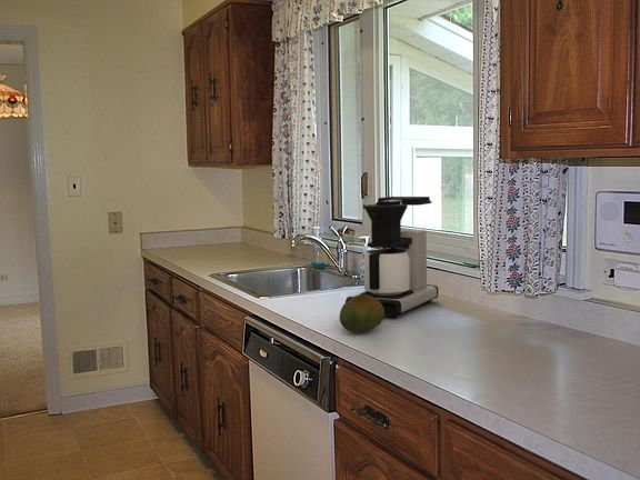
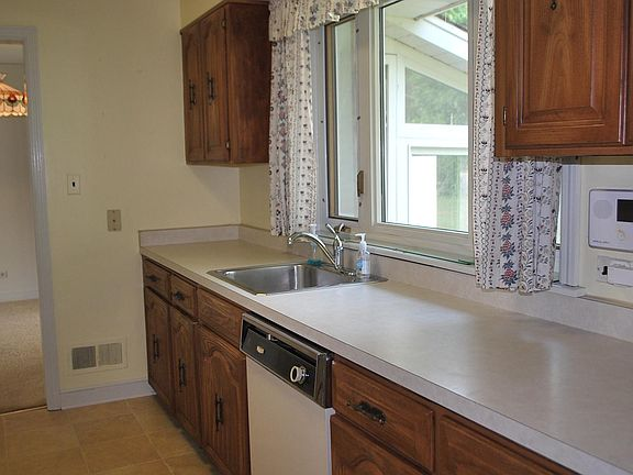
- fruit [339,294,386,334]
- coffee maker [344,196,440,319]
